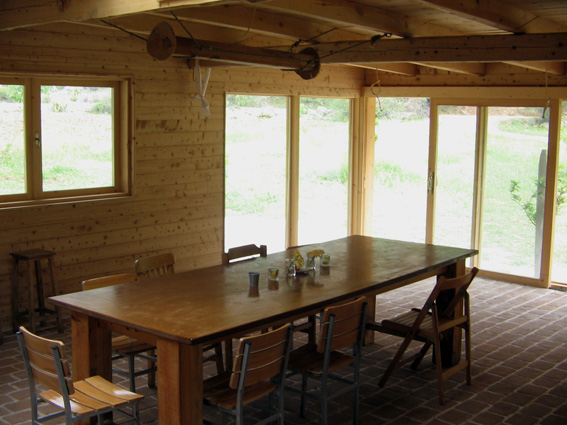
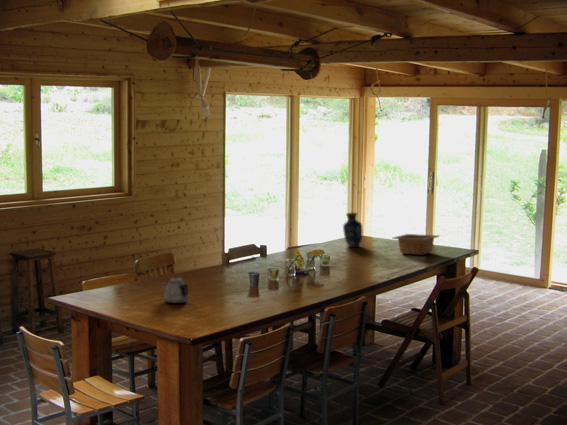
+ teapot [160,275,190,305]
+ serving bowl [391,233,441,256]
+ vase [342,212,364,248]
